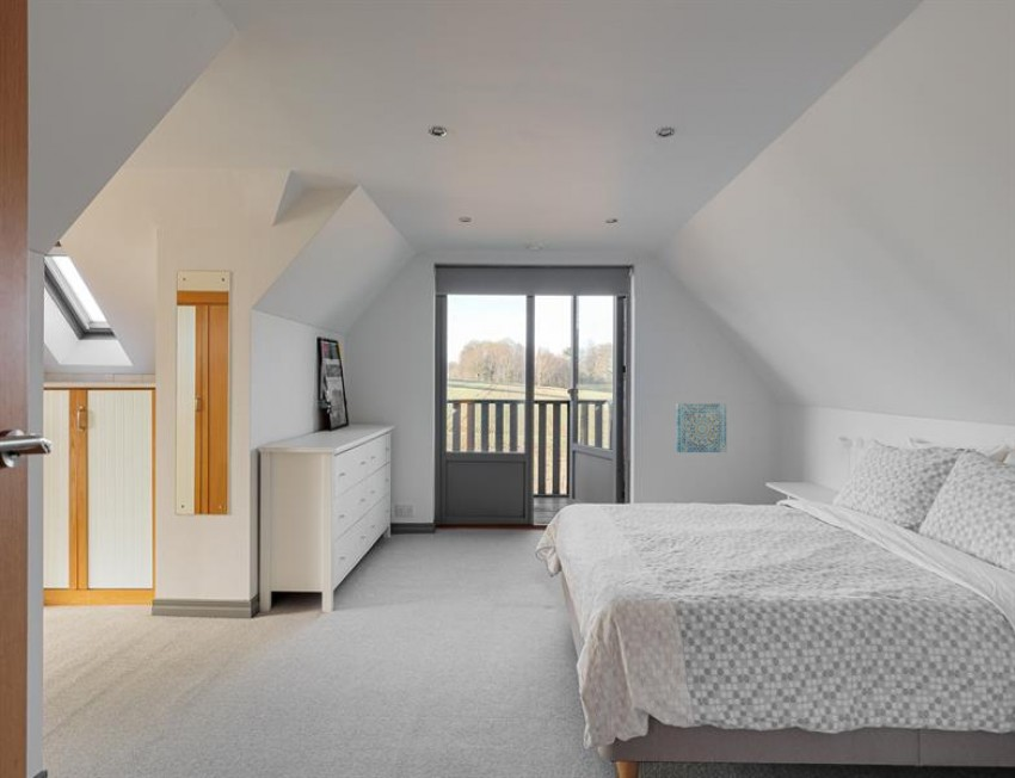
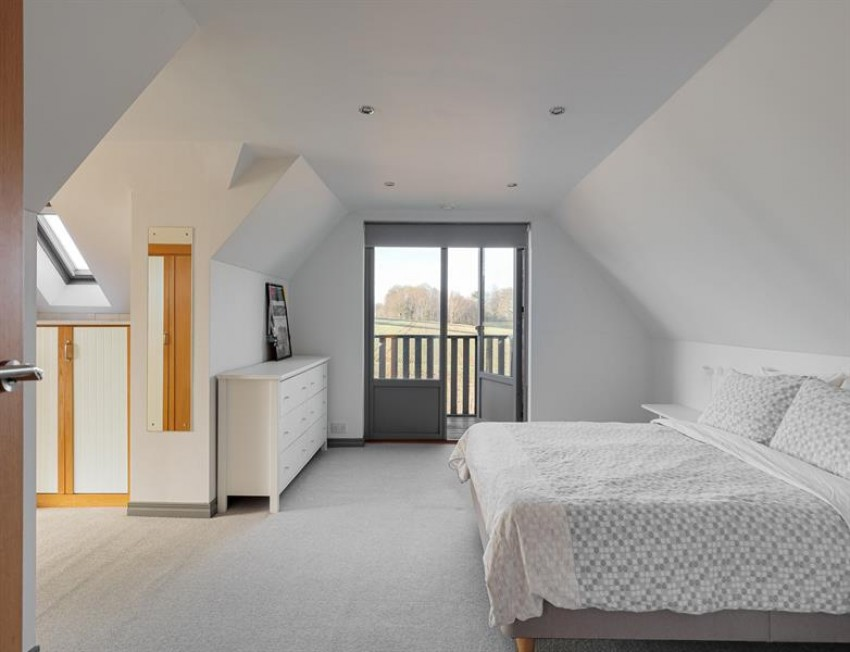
- wall art [676,402,727,453]
